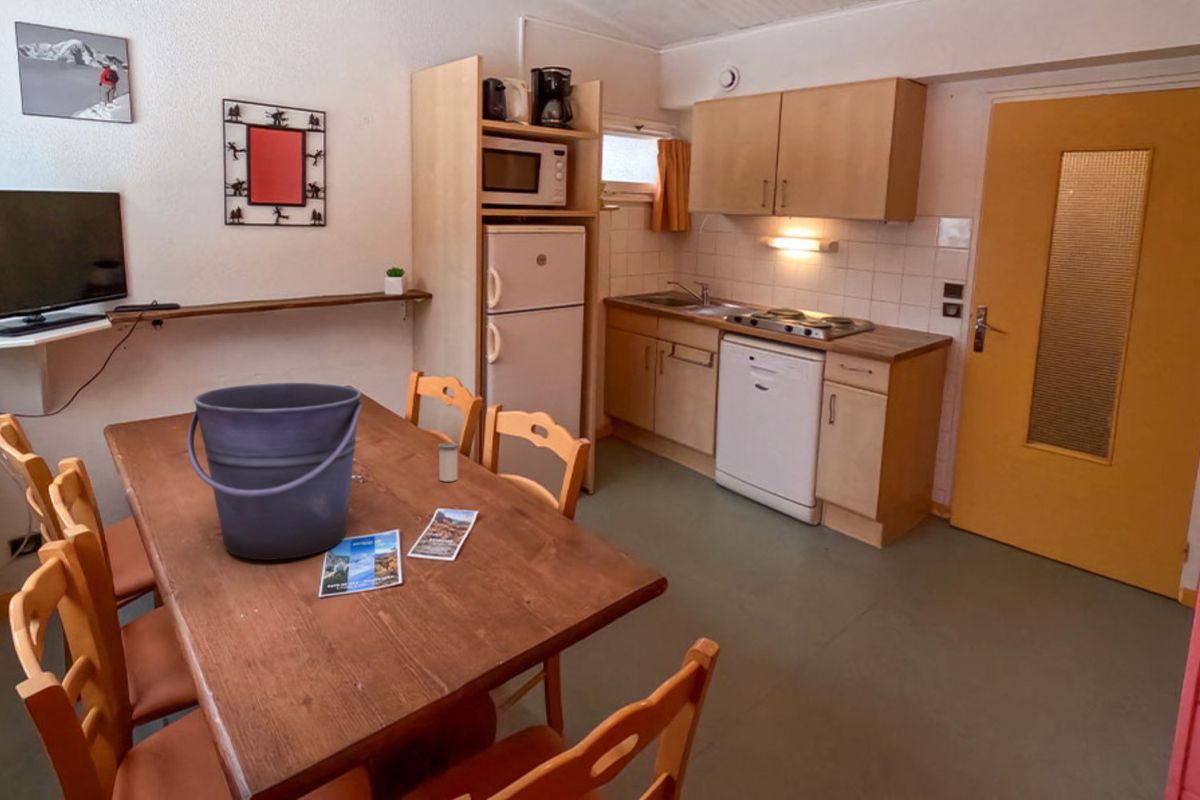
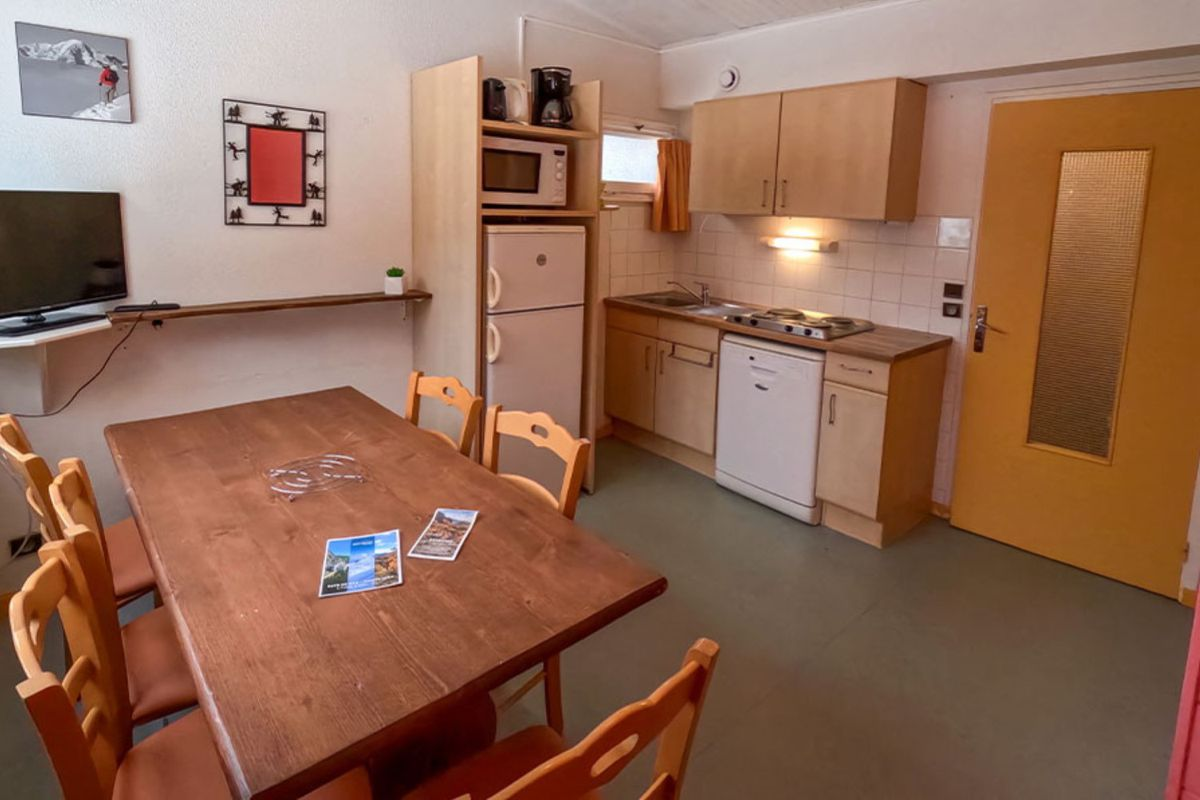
- bucket [186,382,364,561]
- salt shaker [437,442,459,483]
